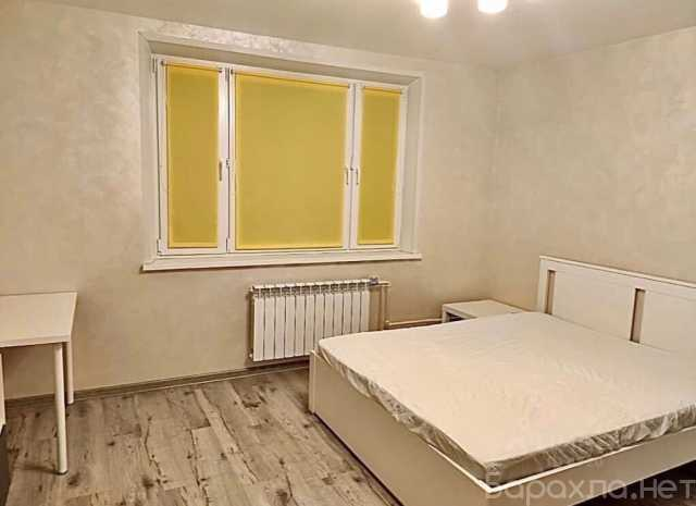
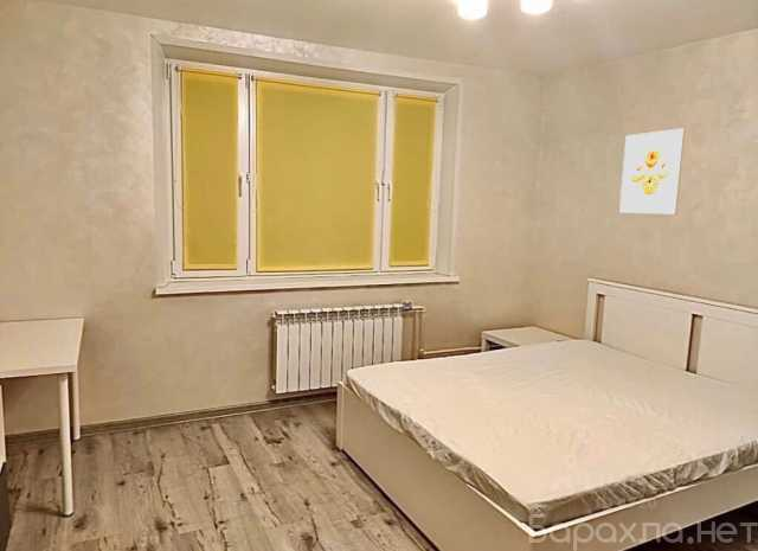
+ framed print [618,127,686,216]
